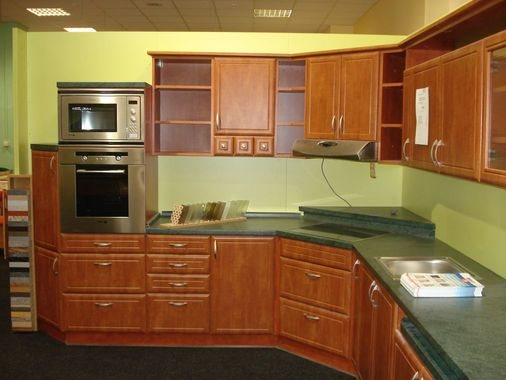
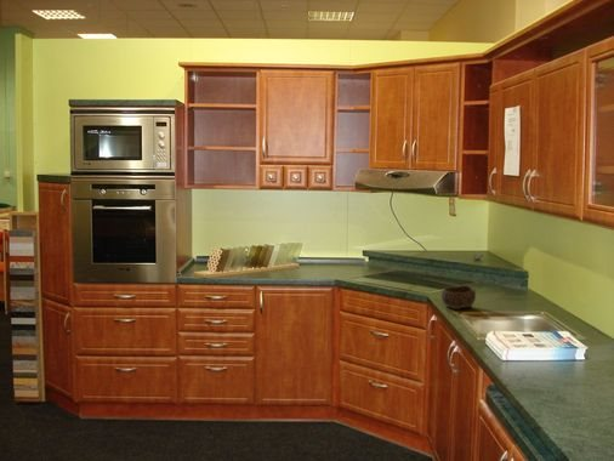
+ bowl [440,284,477,311]
